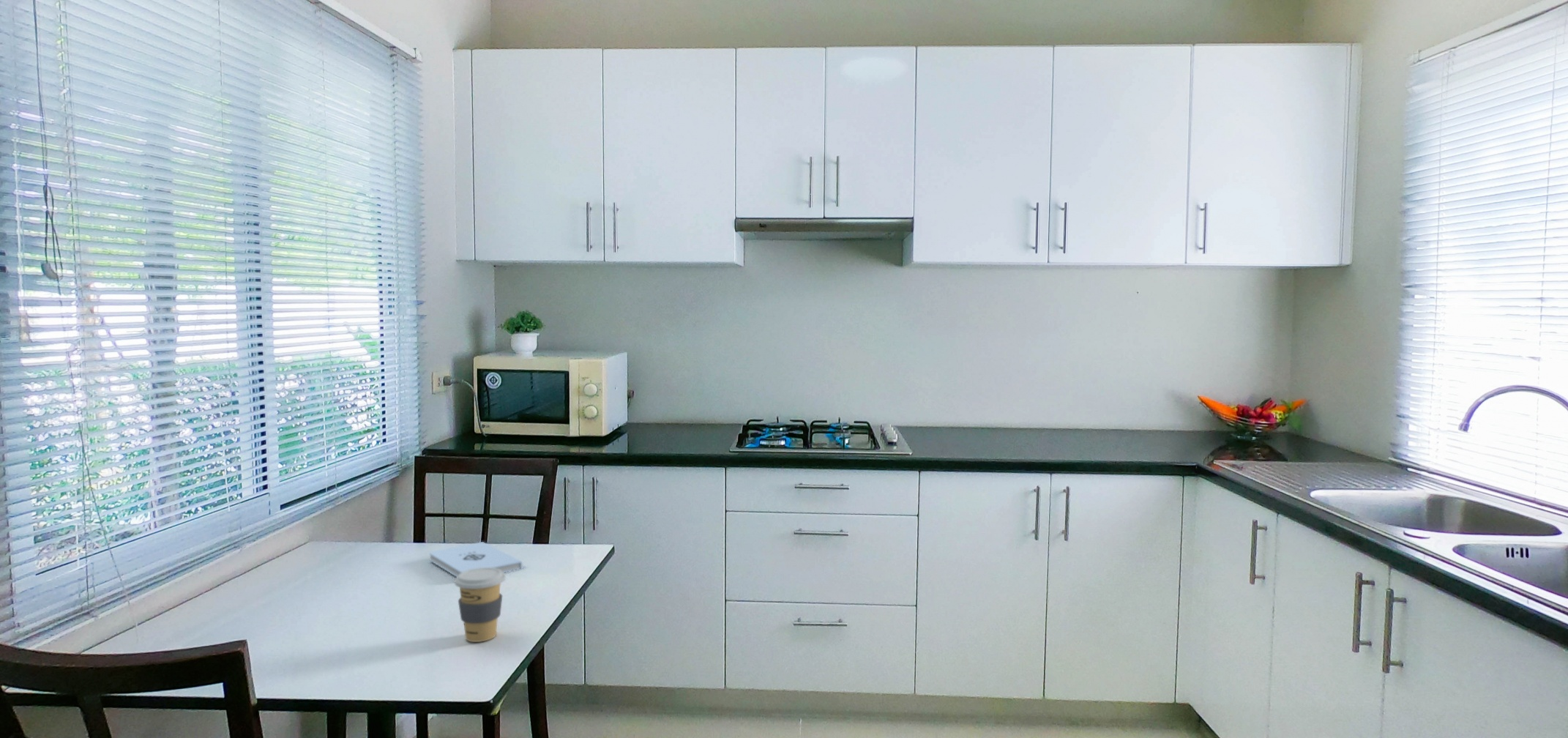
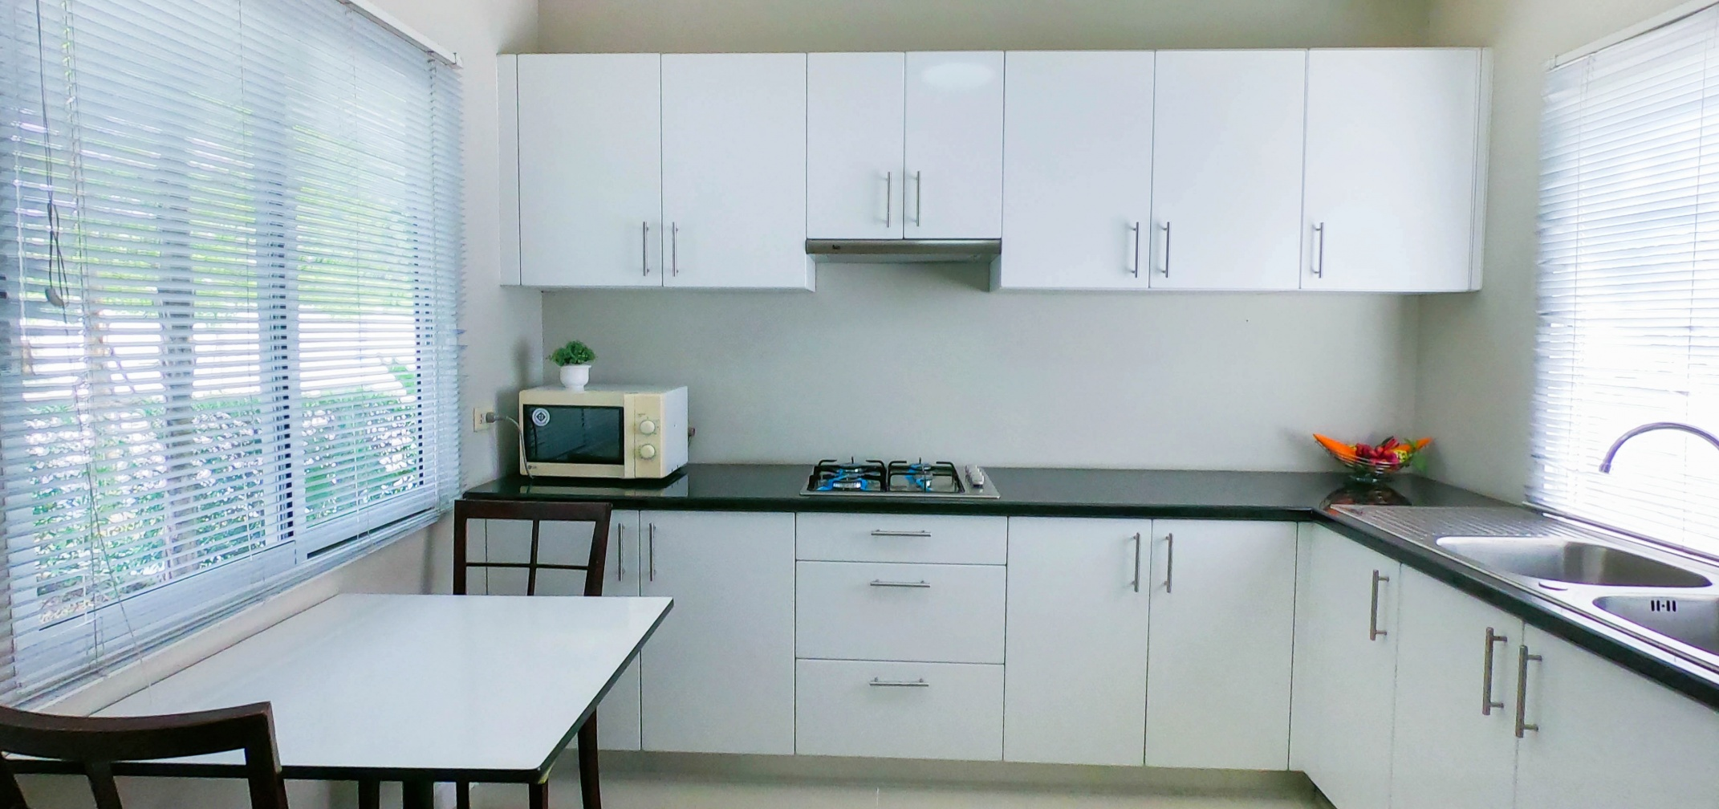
- notepad [428,541,523,578]
- coffee cup [454,567,507,643]
